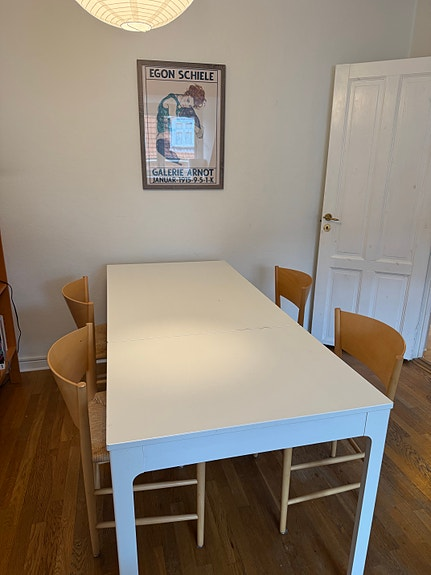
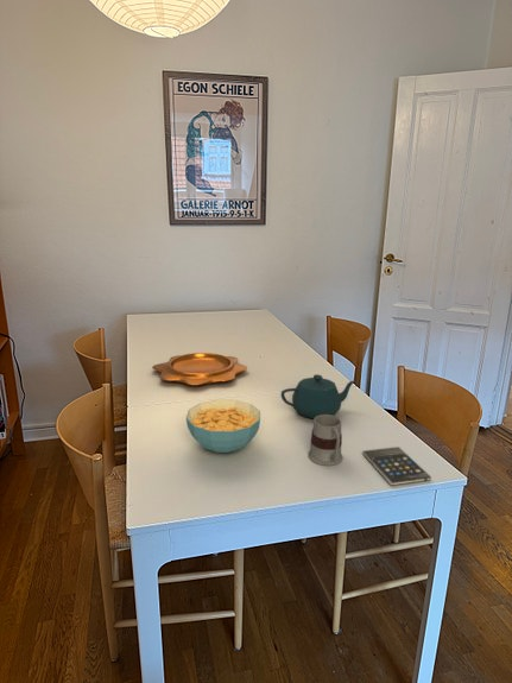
+ teapot [280,373,356,420]
+ smartphone [361,445,432,487]
+ cereal bowl [185,399,261,454]
+ mug [306,415,343,467]
+ decorative bowl [151,352,248,386]
